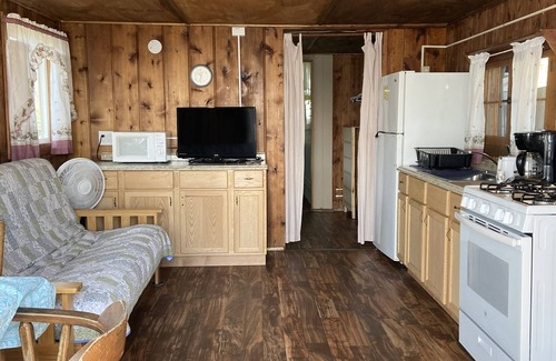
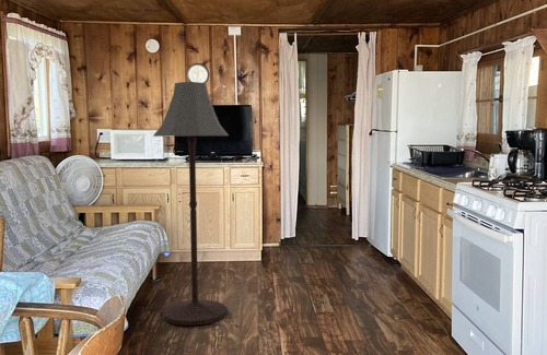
+ floor lamp [152,81,230,327]
